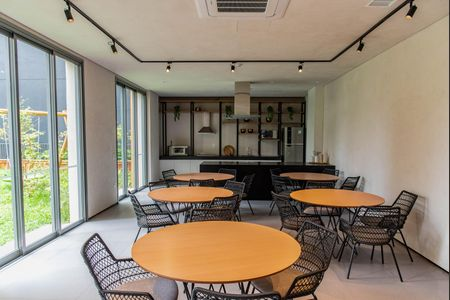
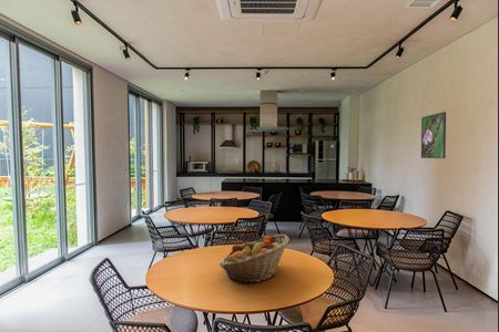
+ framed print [420,111,447,159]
+ fruit basket [218,234,291,284]
